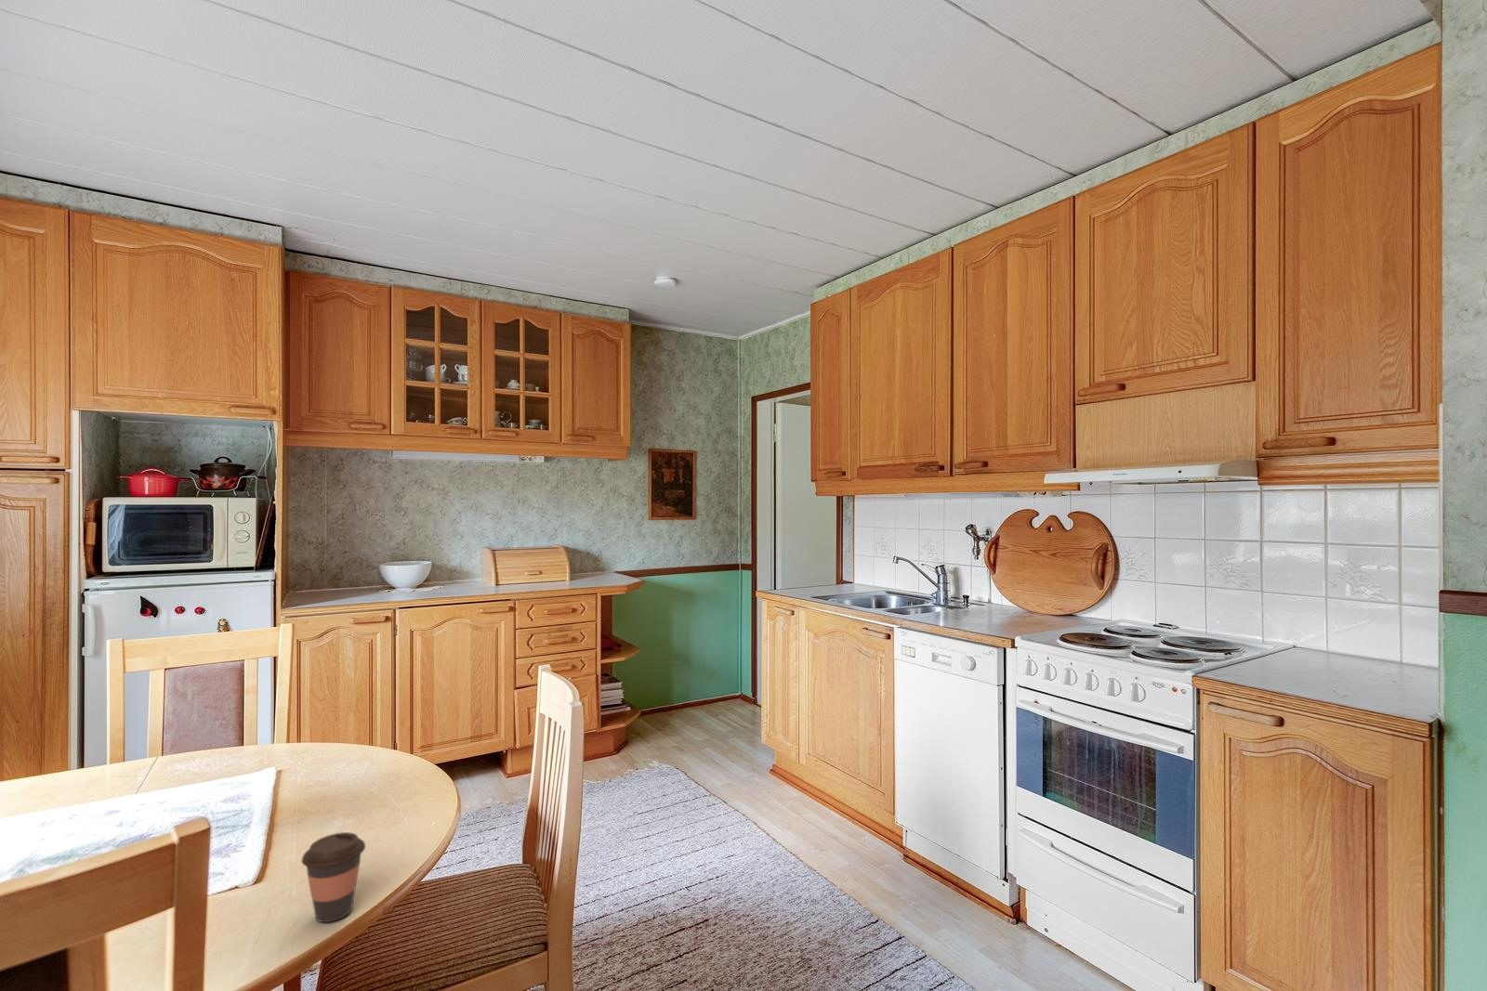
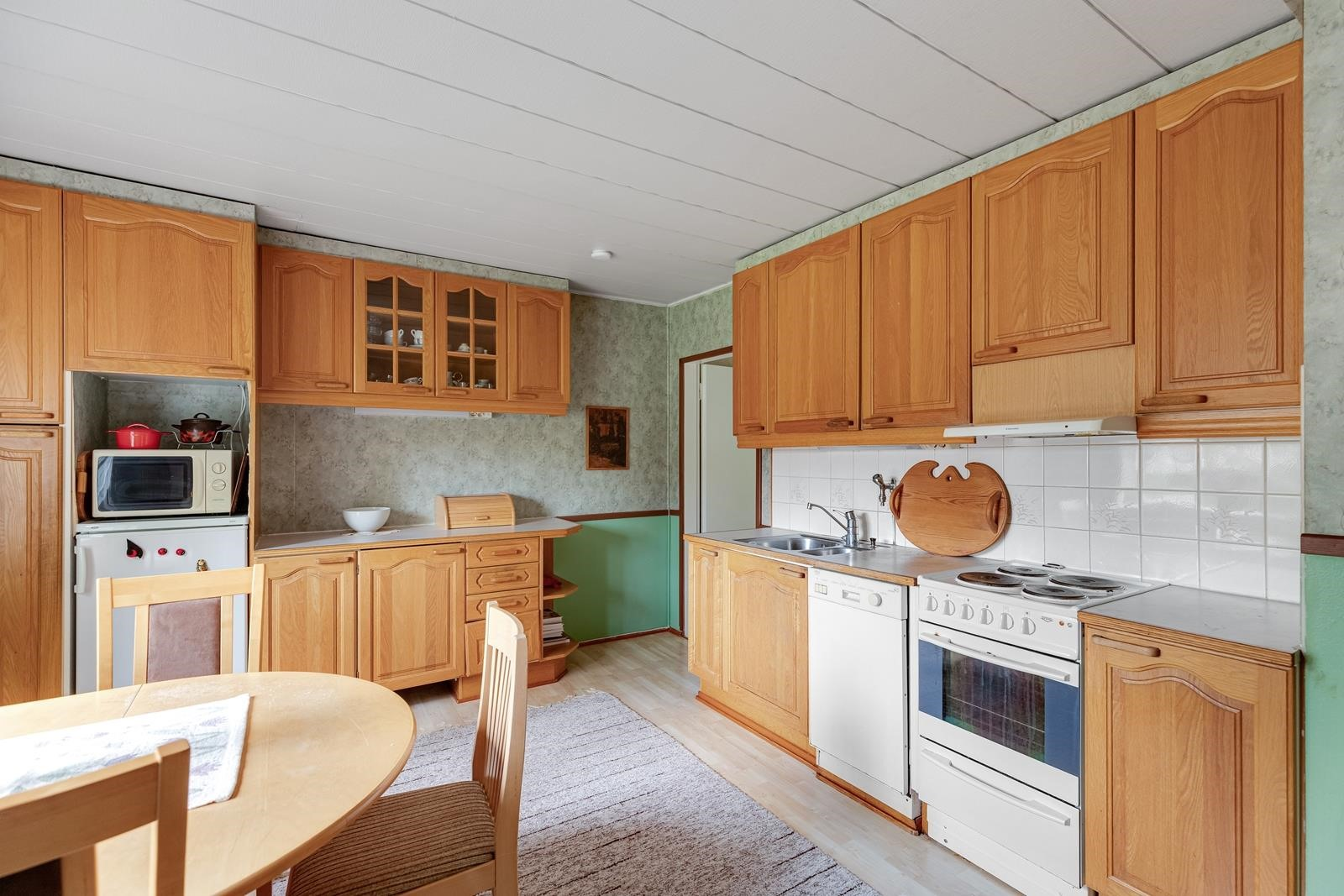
- coffee cup [301,832,366,924]
